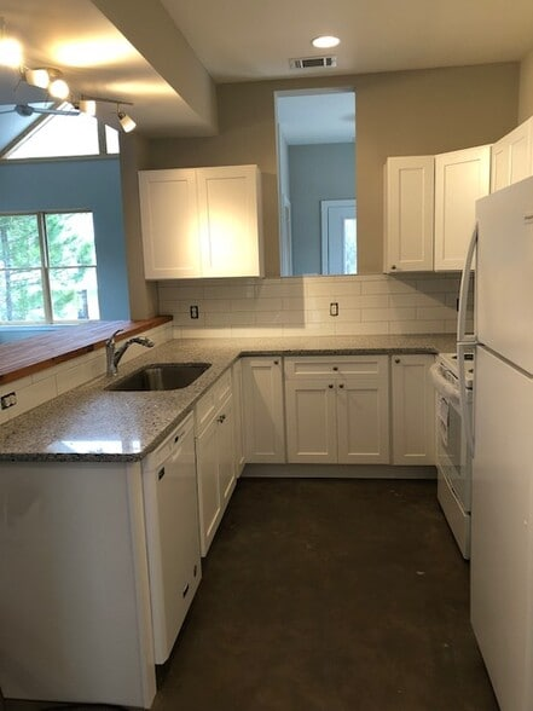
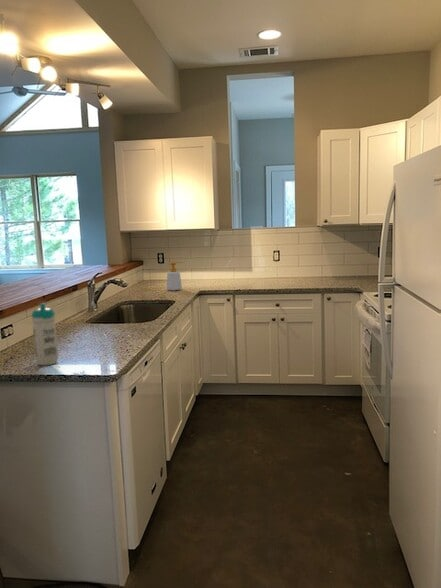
+ soap bottle [165,261,183,292]
+ water bottle [31,302,59,366]
